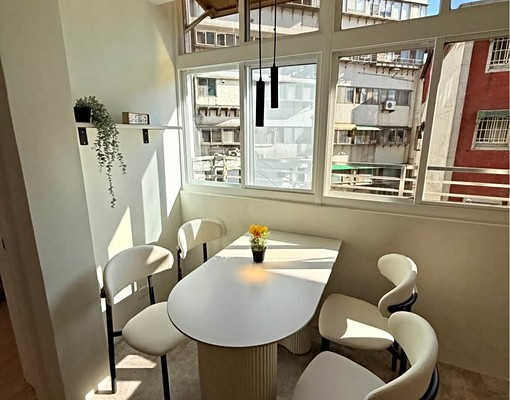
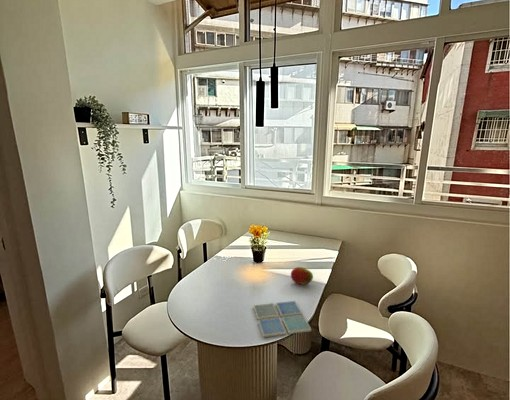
+ fruit [290,266,314,286]
+ drink coaster [252,300,312,338]
